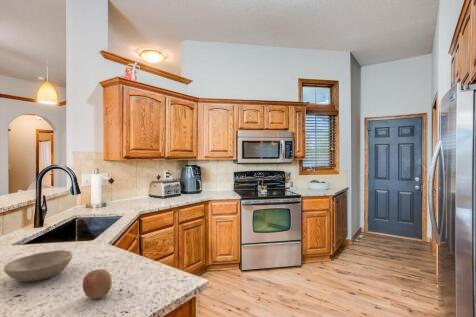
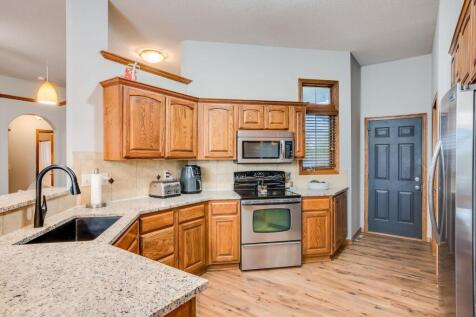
- apple [82,268,113,300]
- bowl [3,249,74,282]
